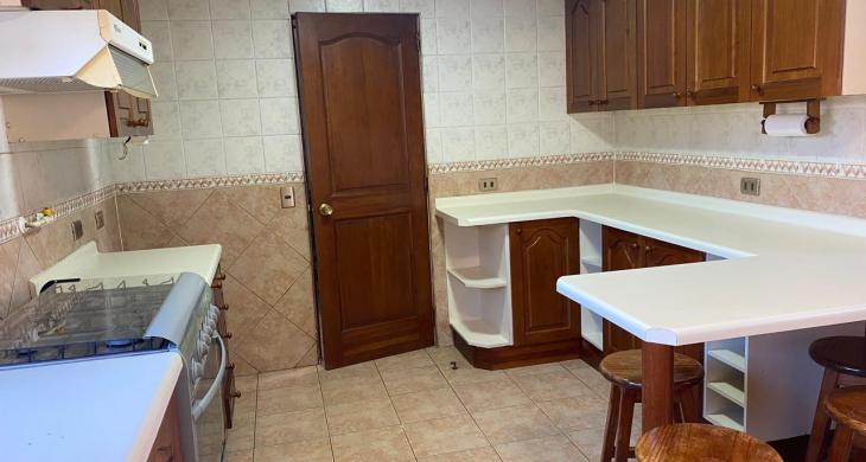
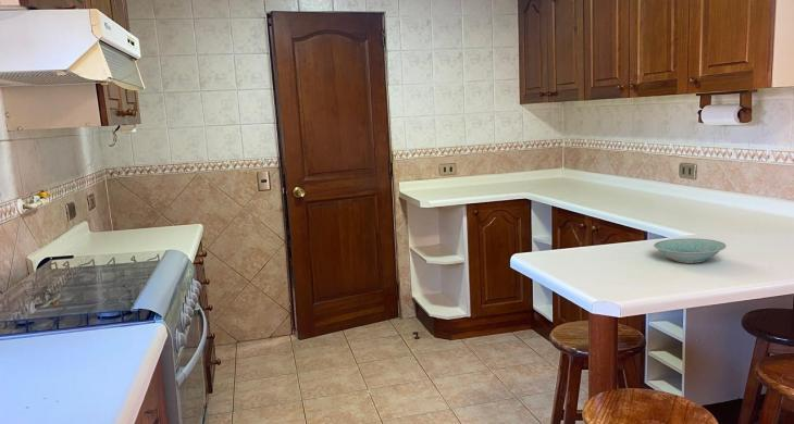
+ bowl [653,237,728,264]
